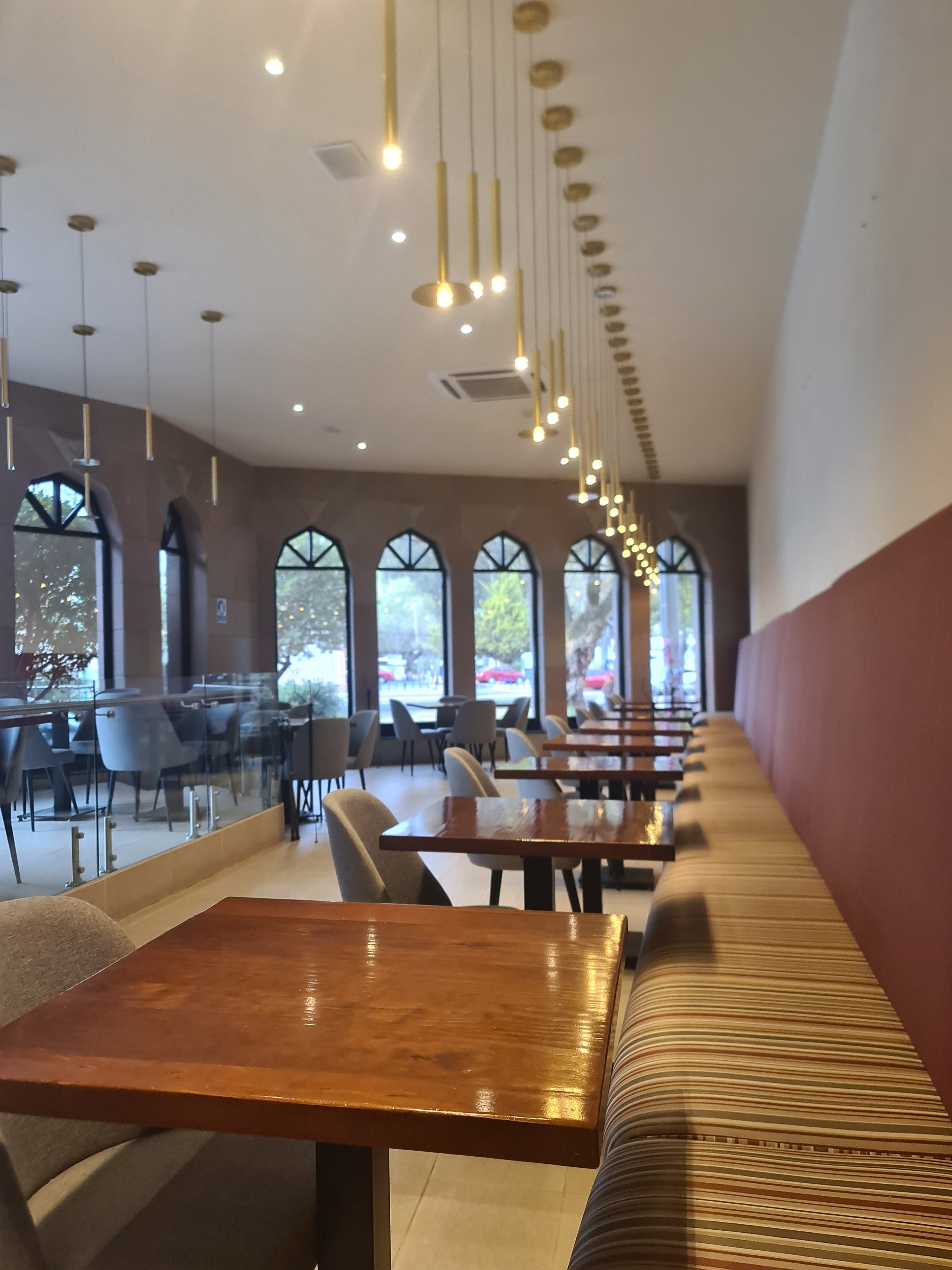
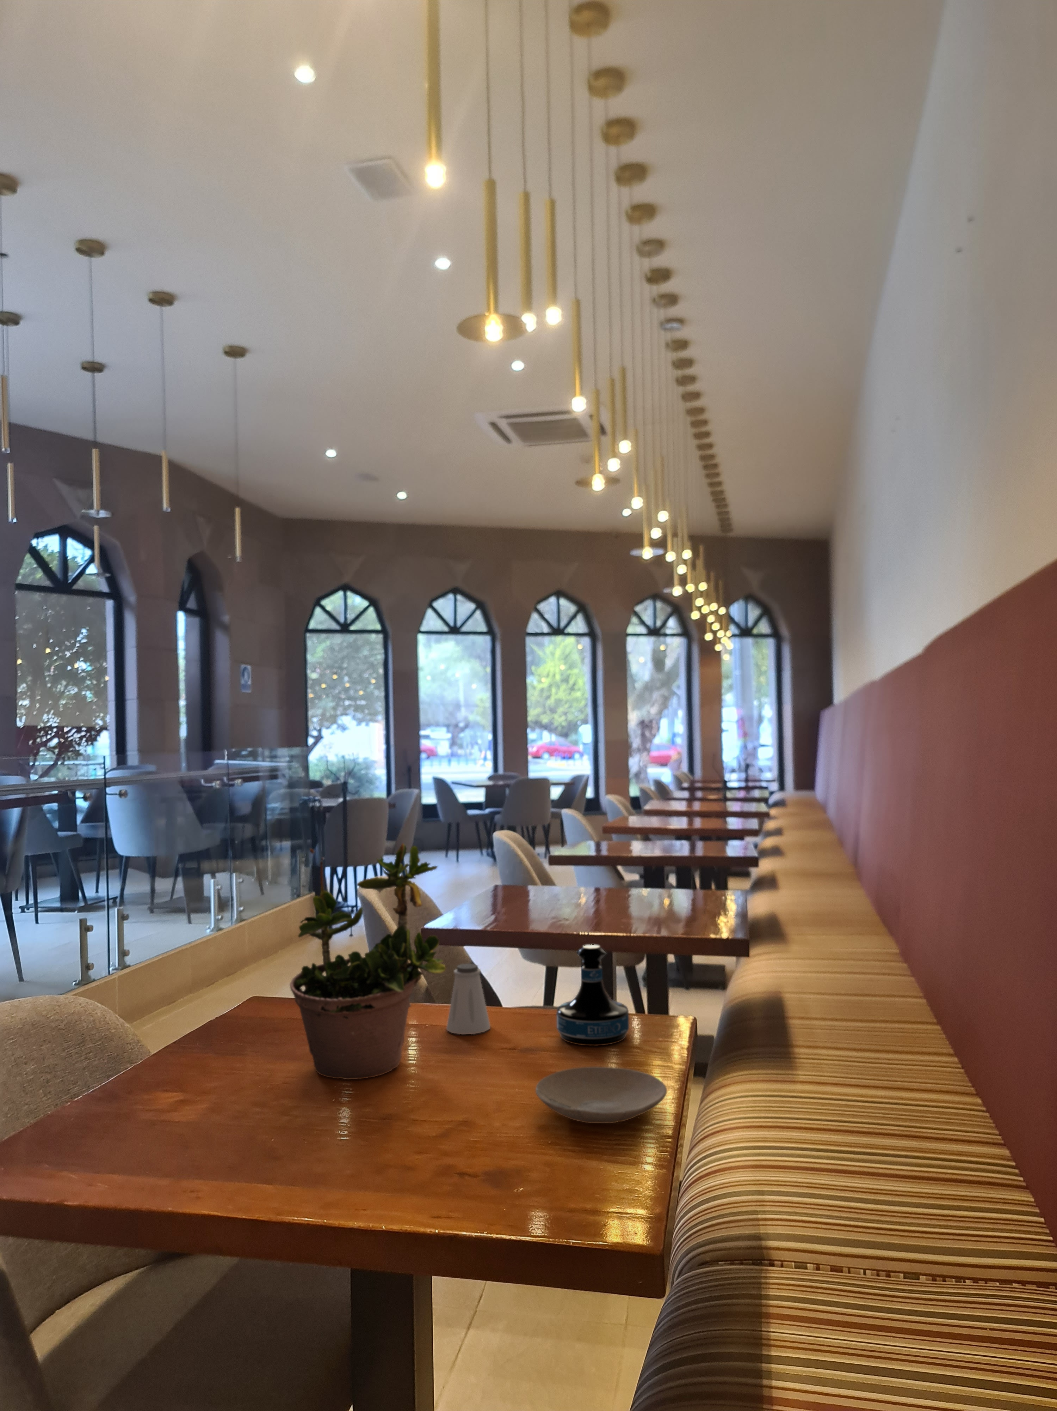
+ plate [535,1067,667,1123]
+ potted plant [290,827,446,1080]
+ tequila bottle [556,944,630,1047]
+ saltshaker [446,963,491,1034]
